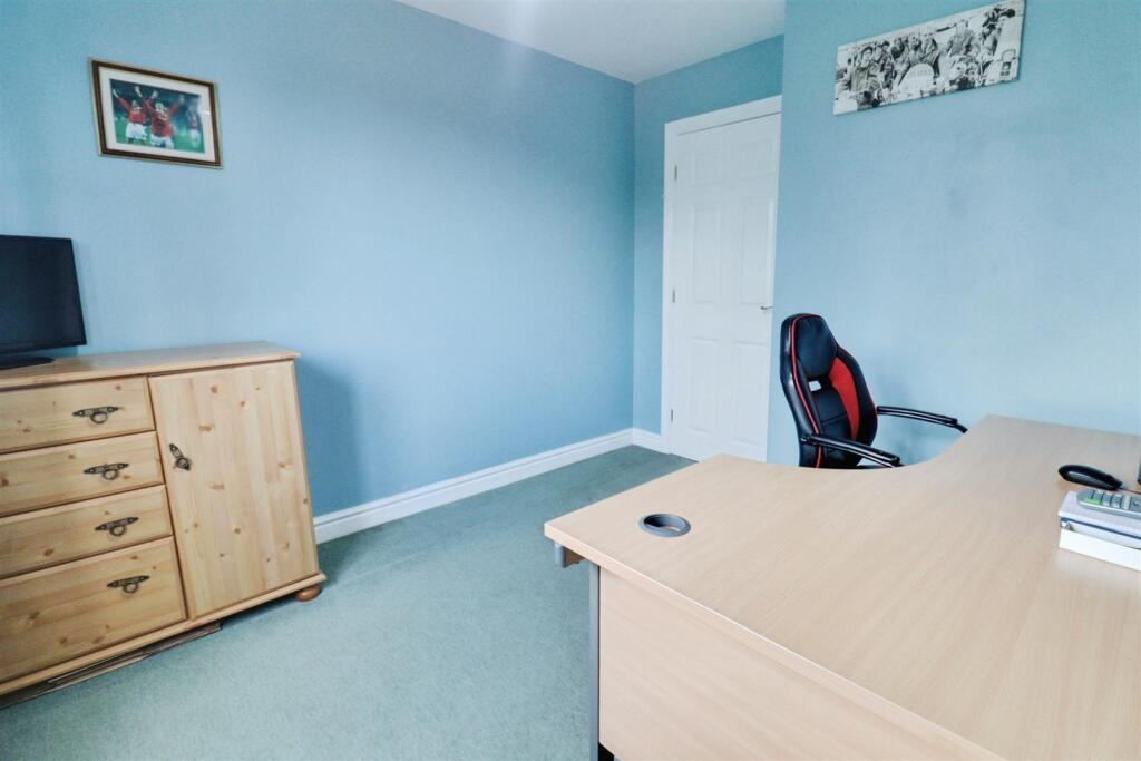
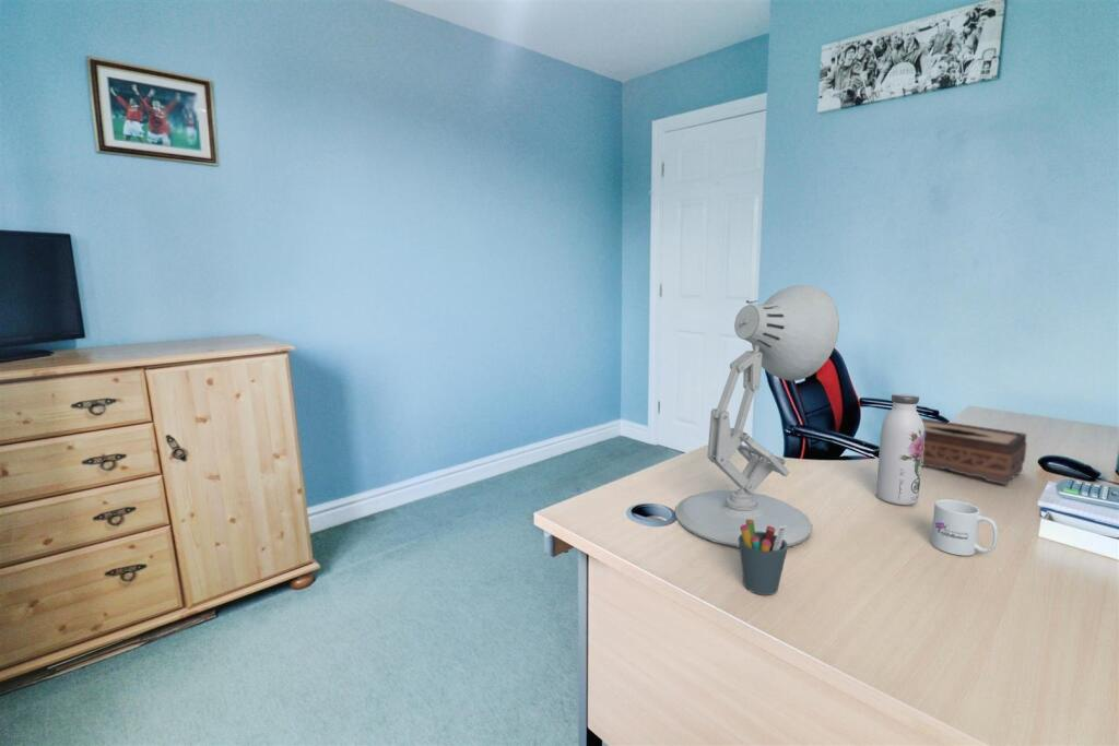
+ pen holder [739,519,789,596]
+ mug [930,498,999,557]
+ water bottle [875,392,924,506]
+ desk lamp [674,284,840,548]
+ tissue box [921,417,1028,486]
